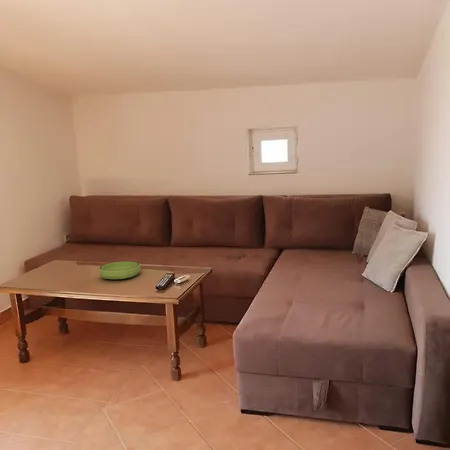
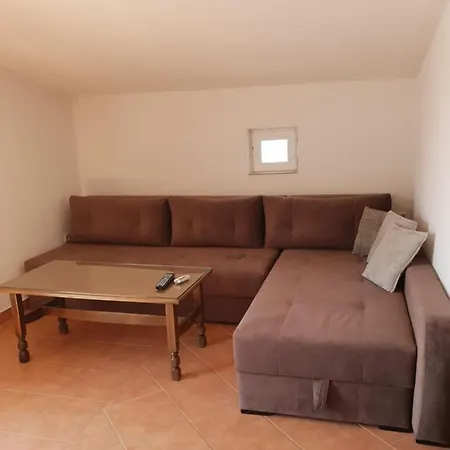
- bowl [98,260,142,280]
